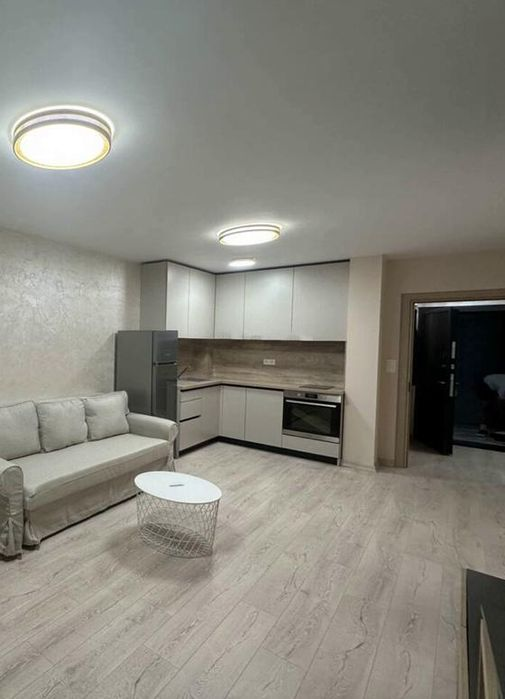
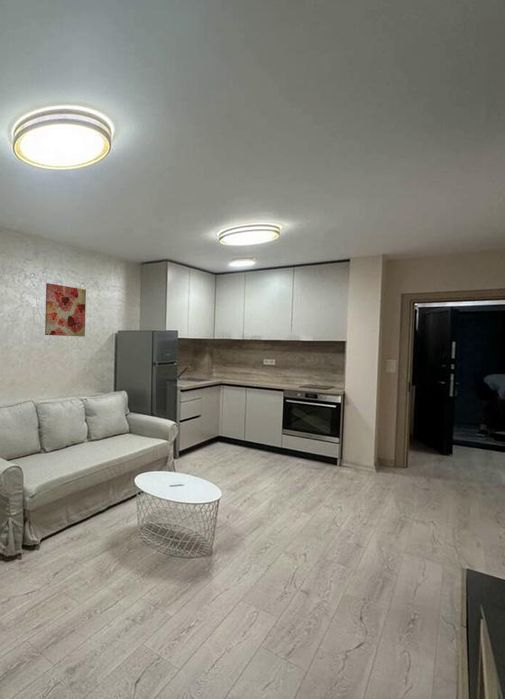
+ wall art [44,282,87,337]
